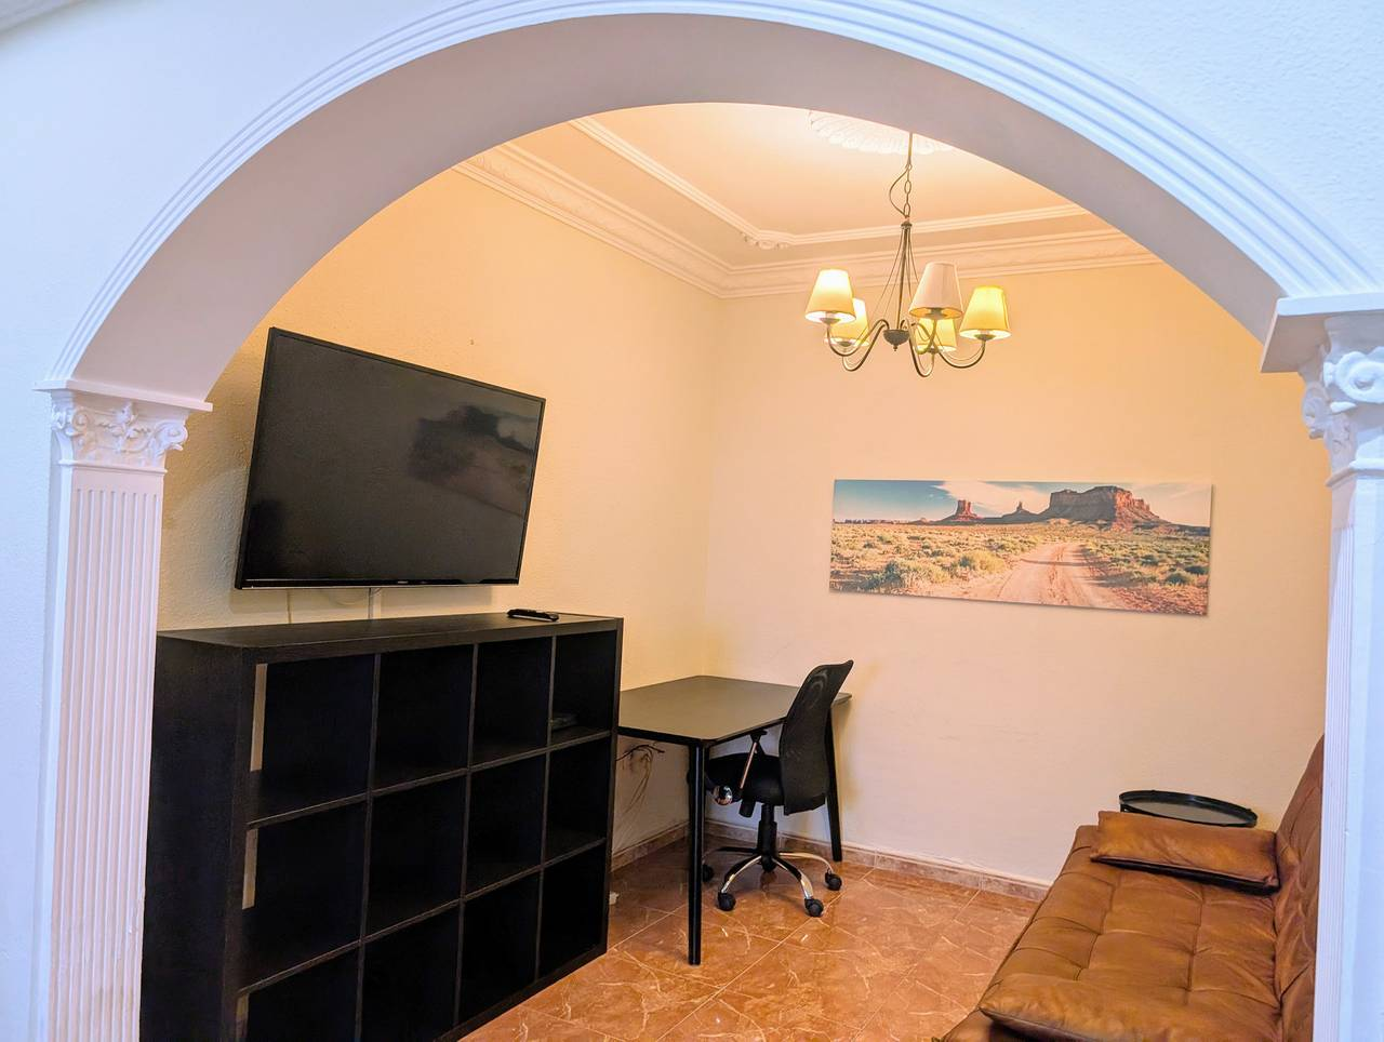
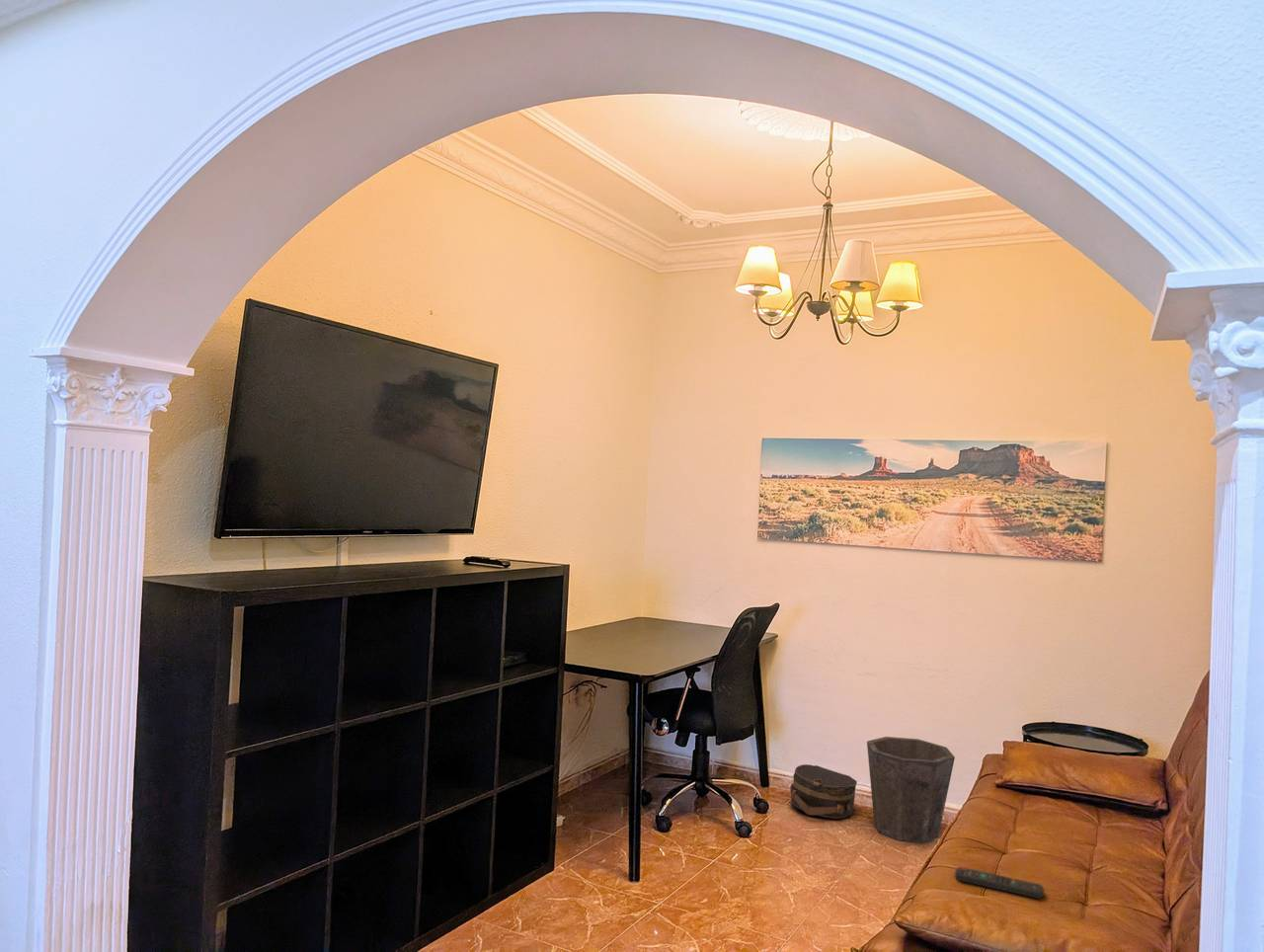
+ waste bin [866,736,956,843]
+ hat box [789,763,858,820]
+ remote control [954,866,1045,900]
